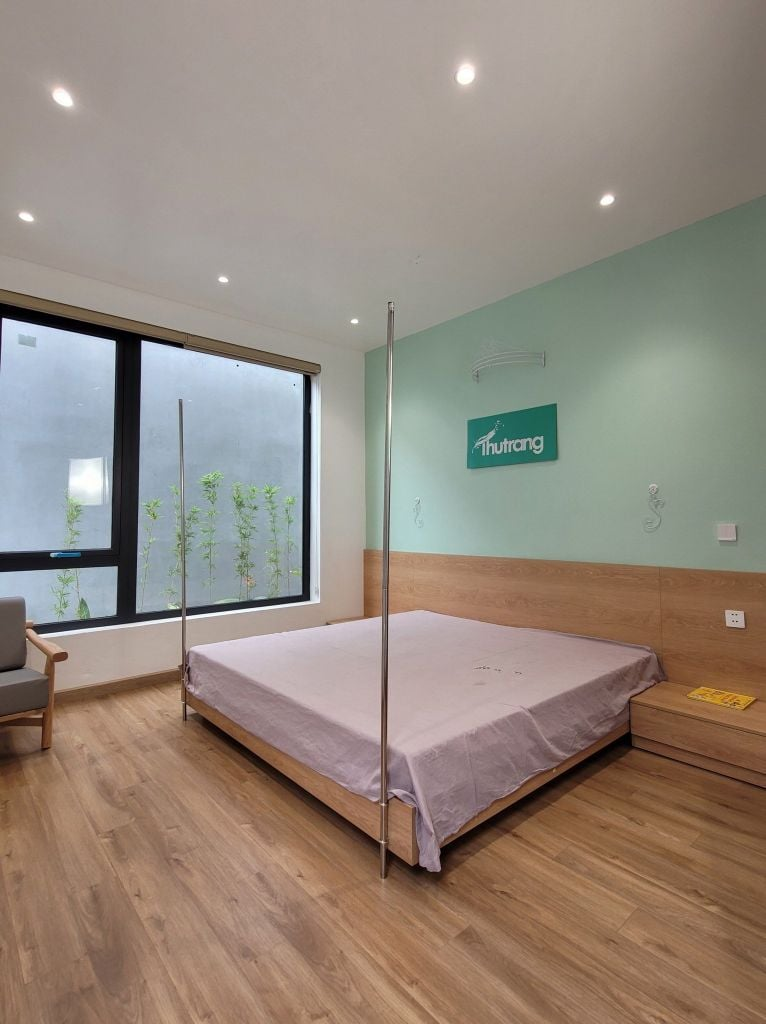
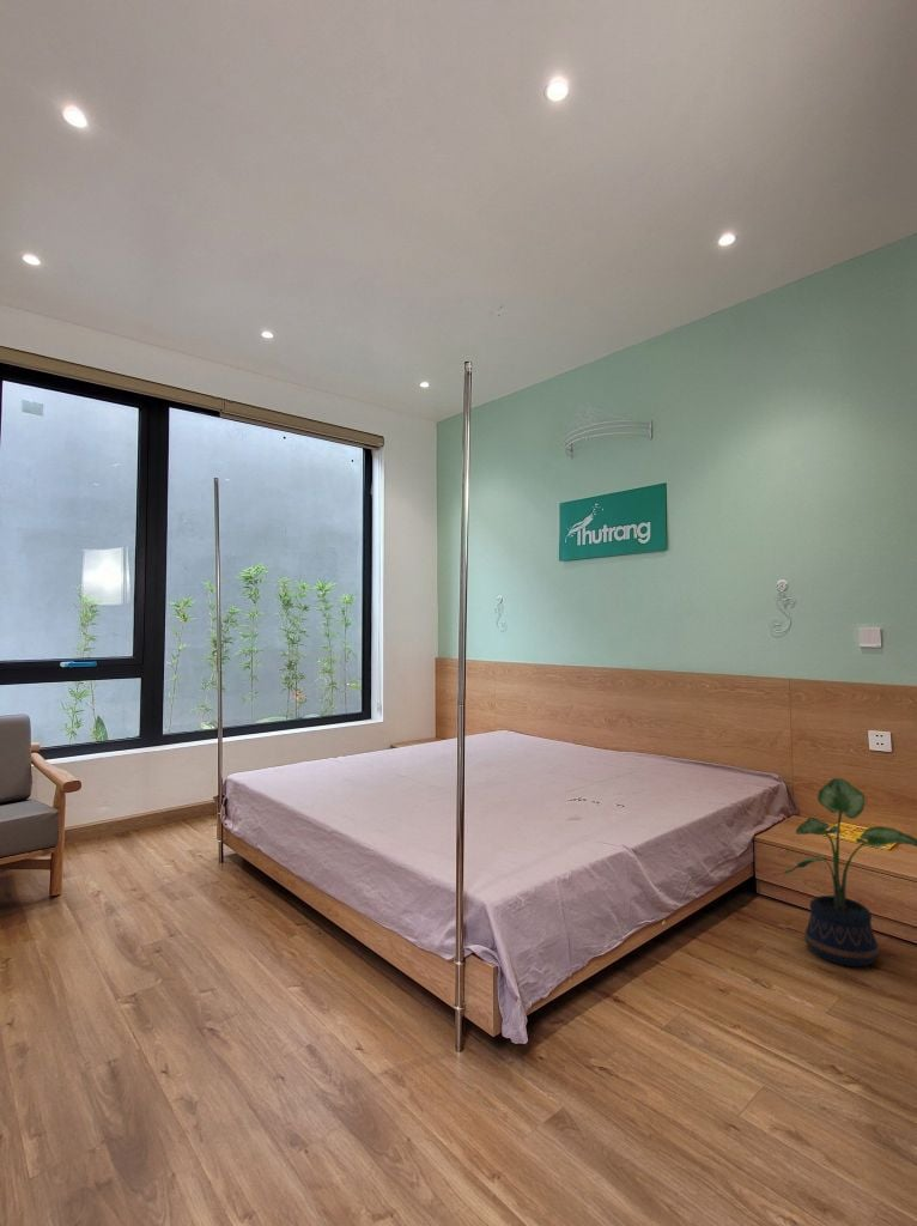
+ potted plant [783,777,917,967]
